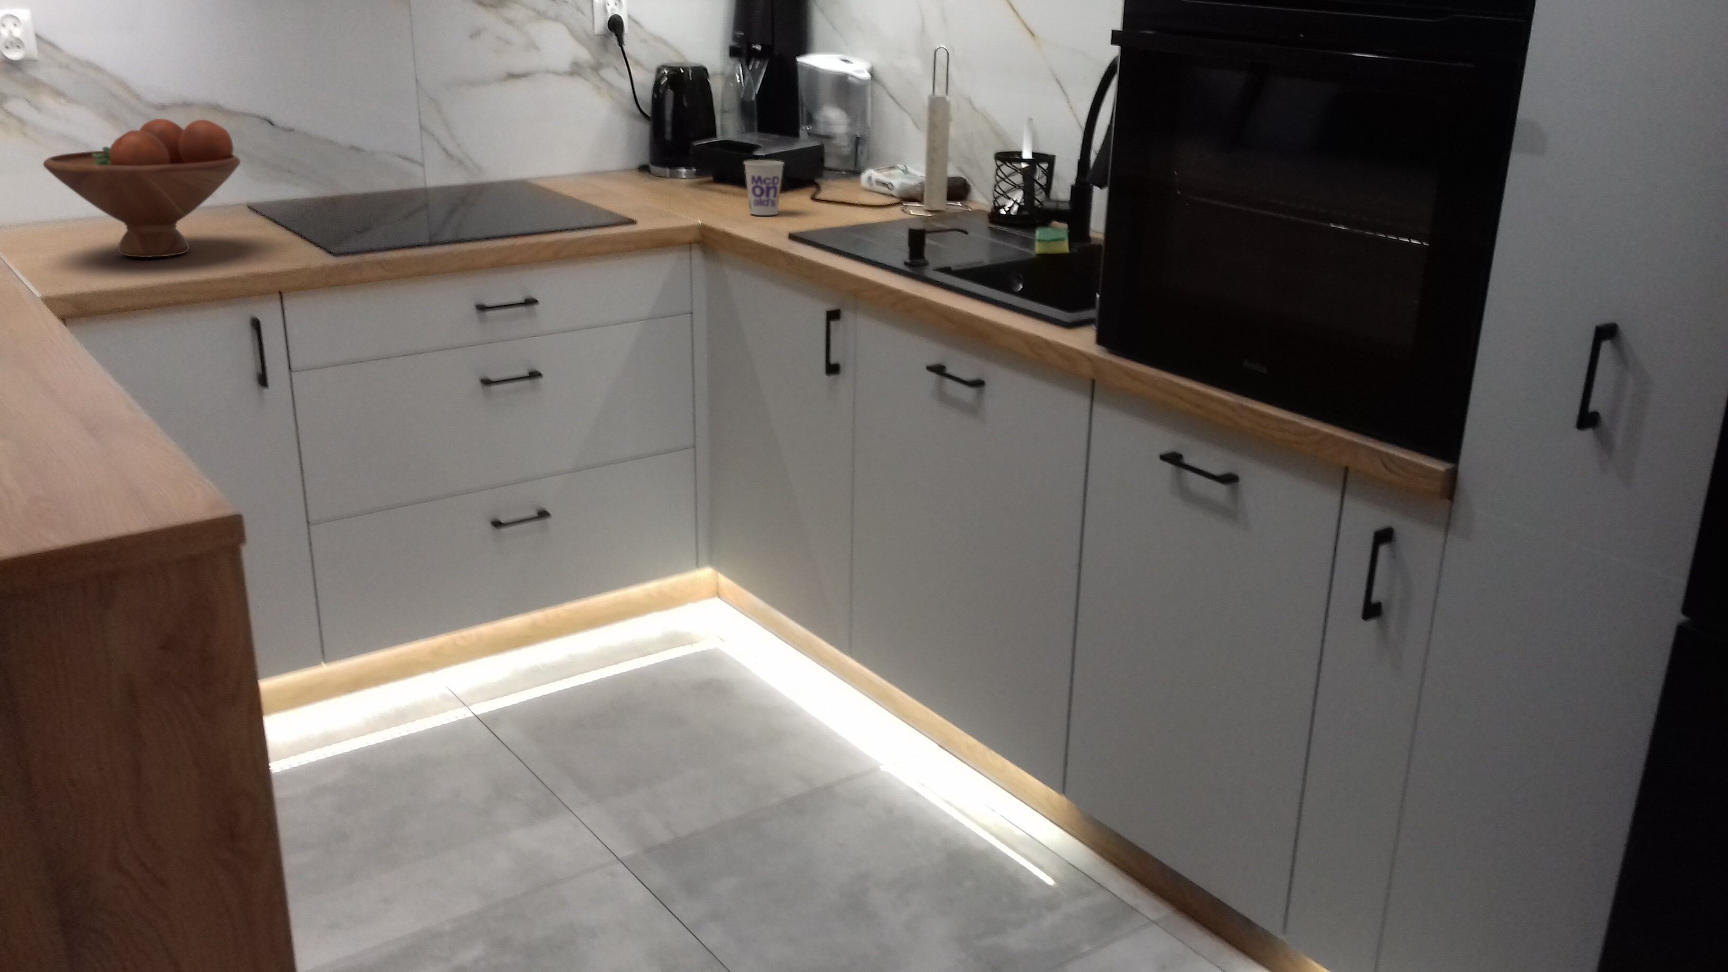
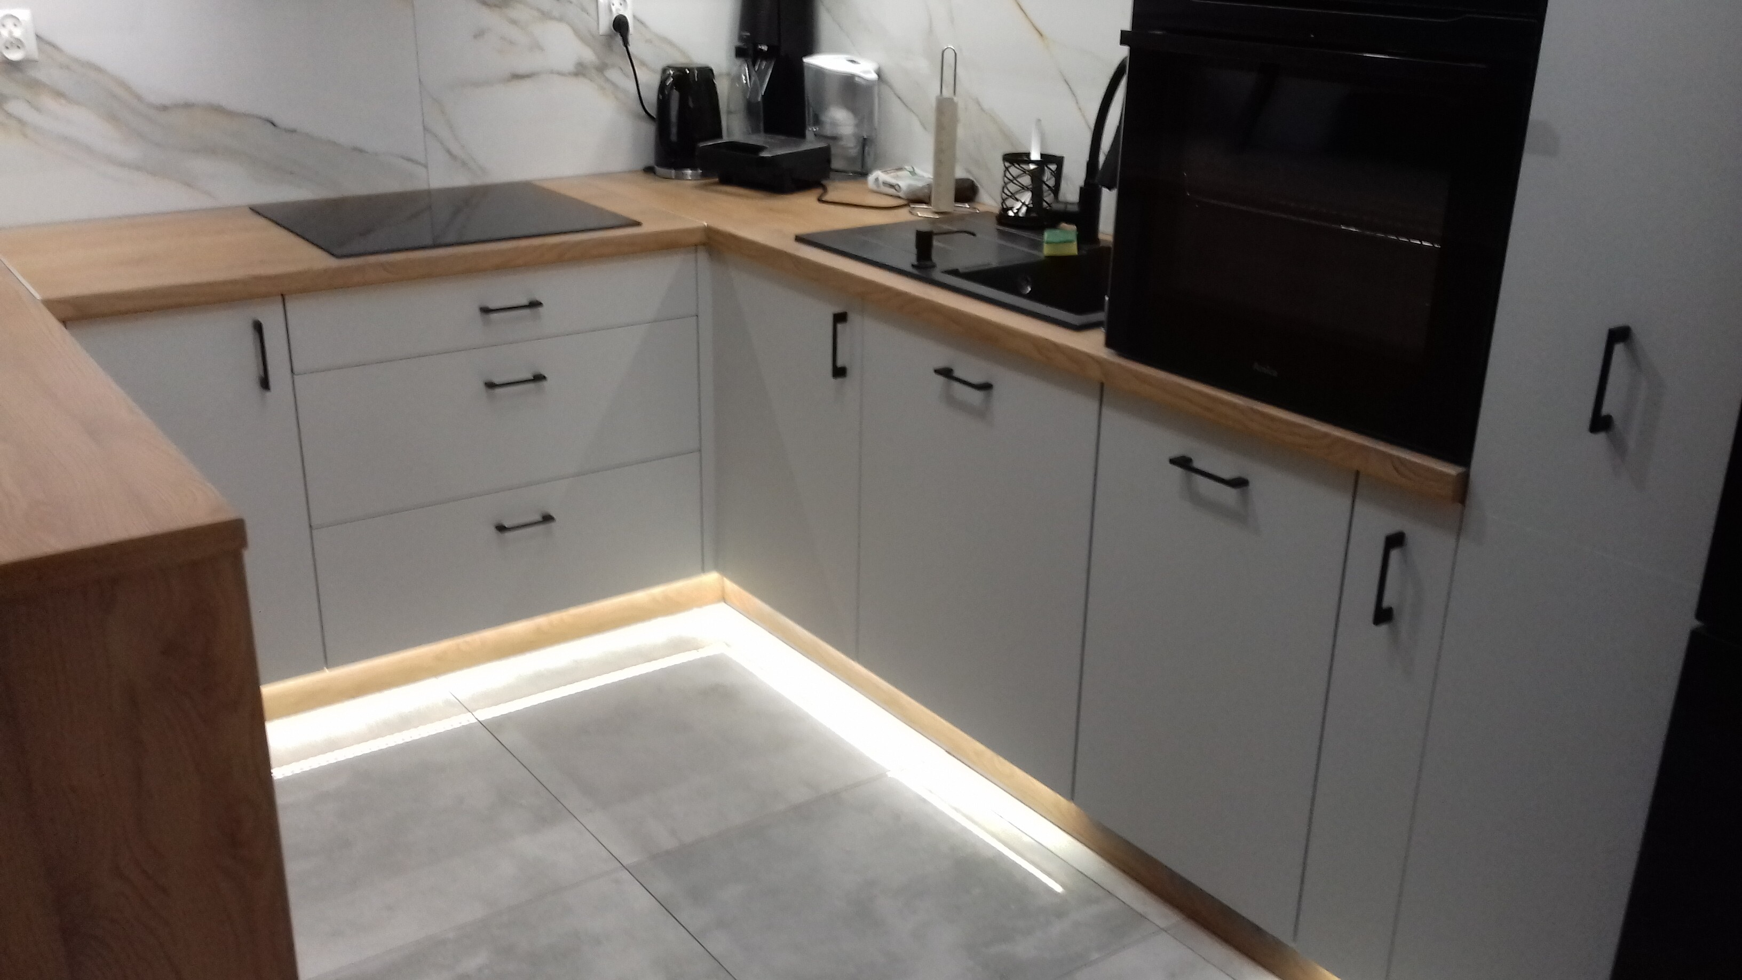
- fruit bowl [43,117,241,258]
- cup [743,159,784,216]
